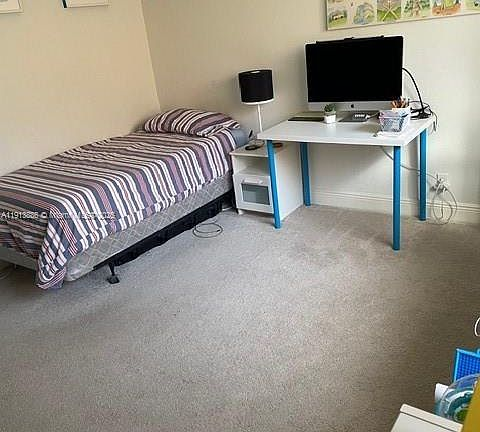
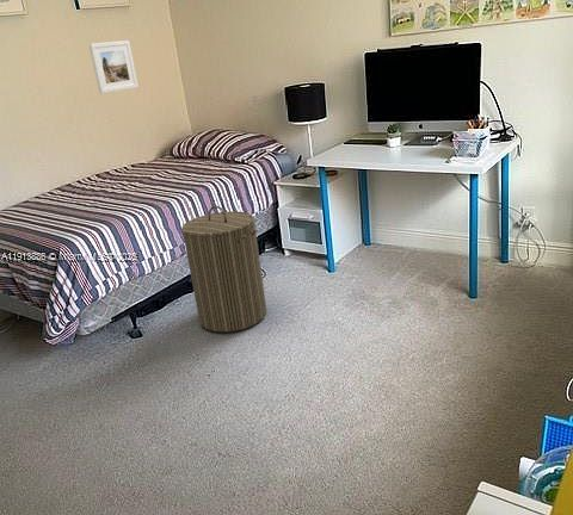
+ laundry hamper [180,205,267,333]
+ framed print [88,39,140,94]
